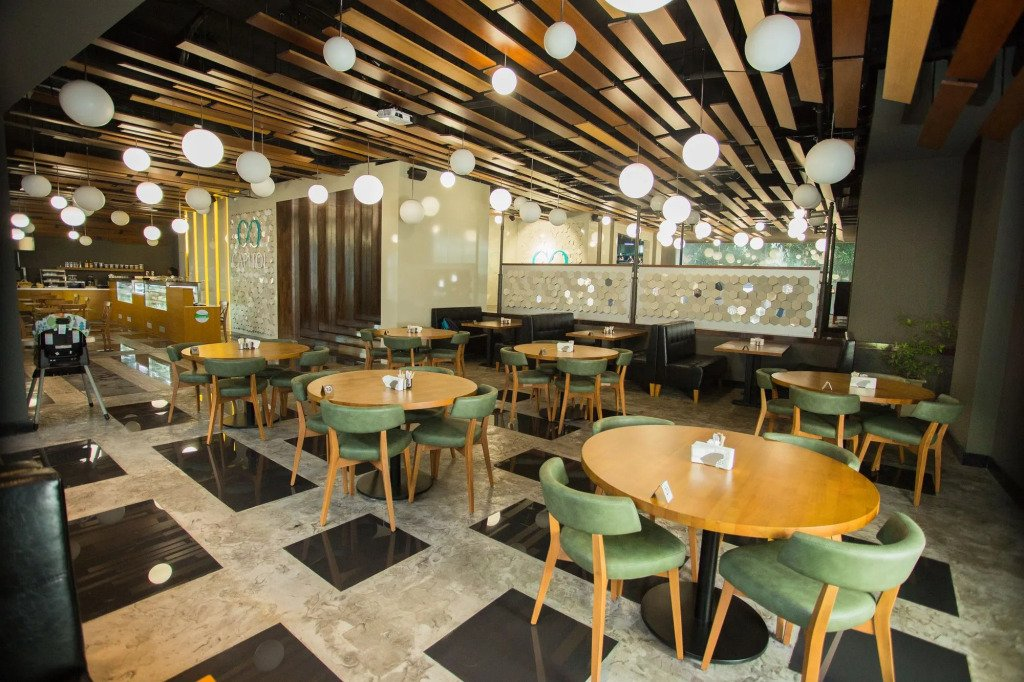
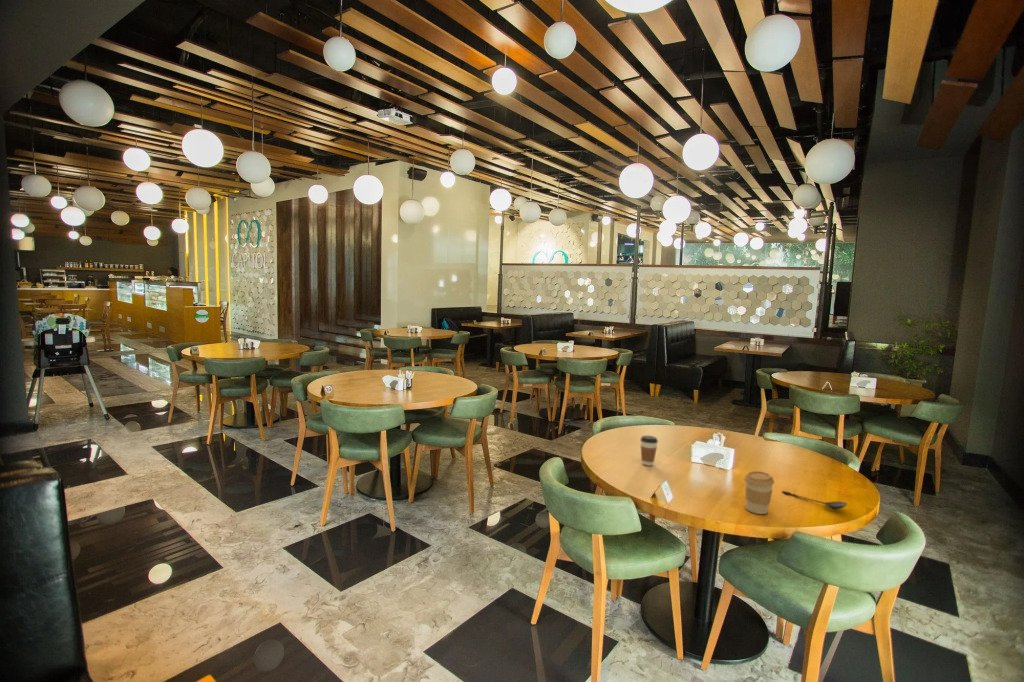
+ coffee cup [743,470,775,515]
+ coffee cup [639,435,659,467]
+ spoon [781,490,848,510]
